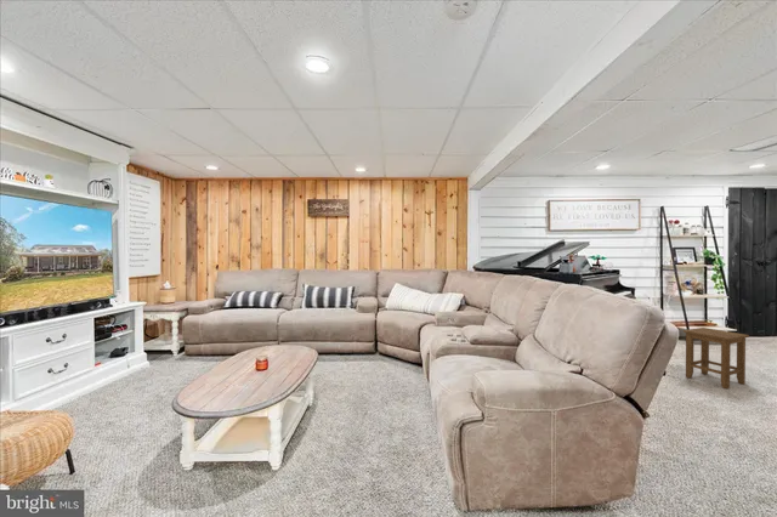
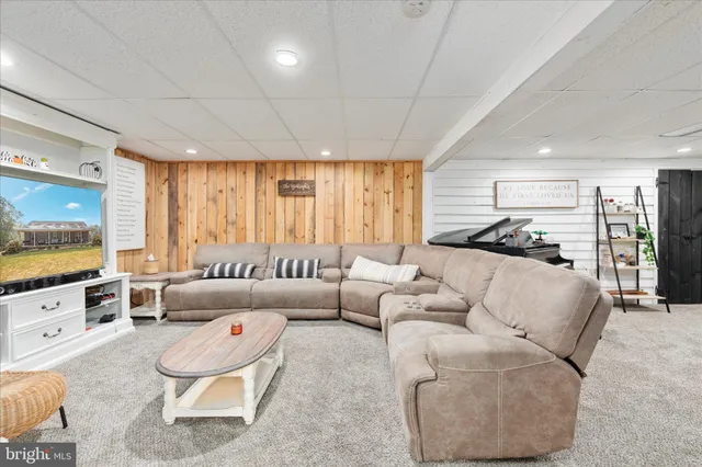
- stool [682,326,750,390]
